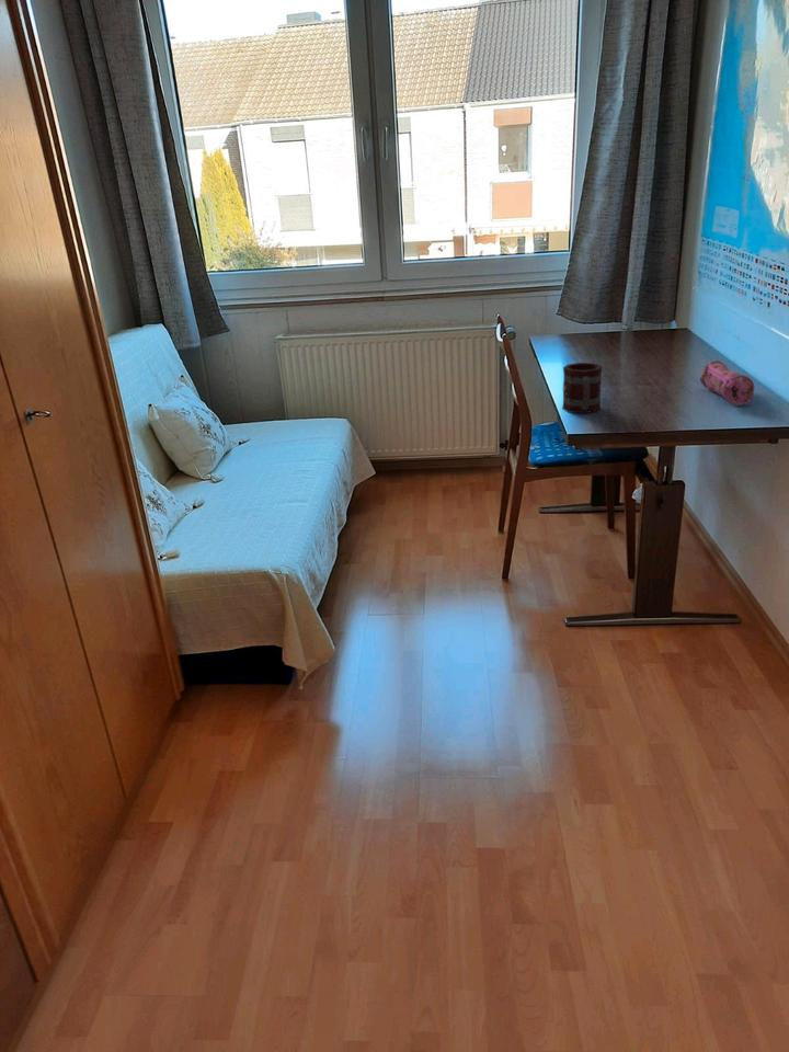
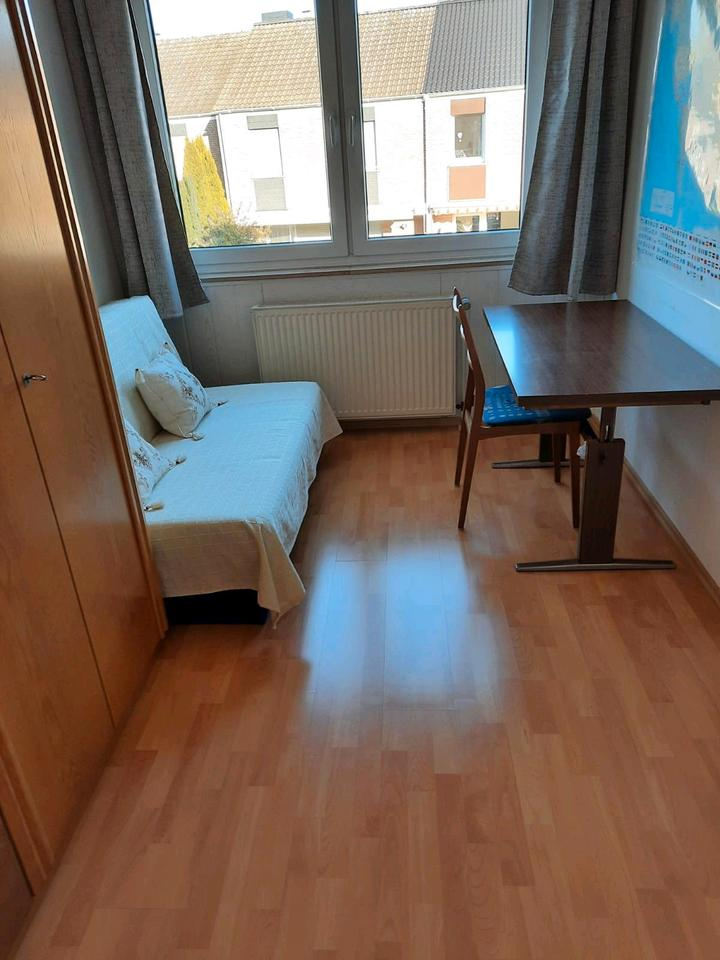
- mug [561,362,604,414]
- pencil case [699,359,755,407]
